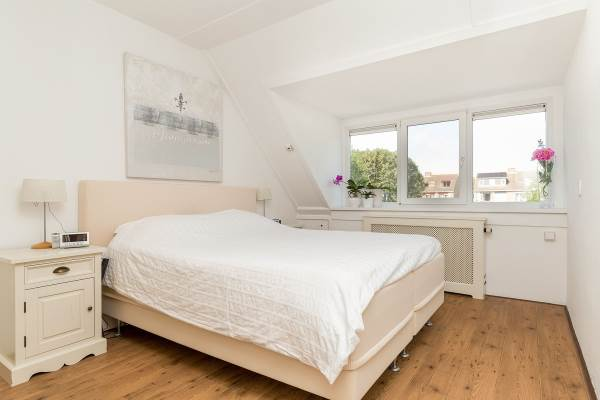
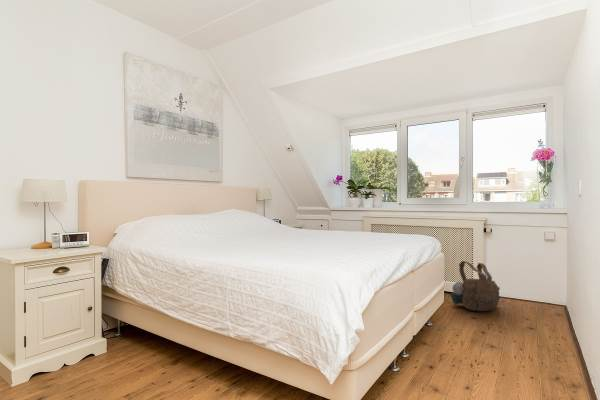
+ backpack [450,260,501,312]
